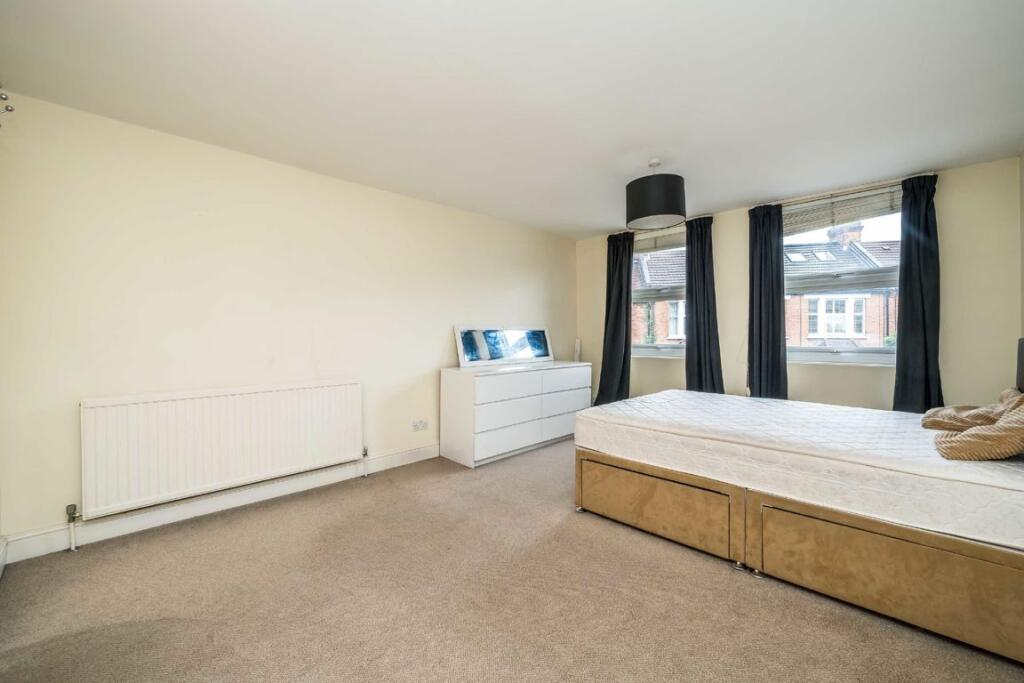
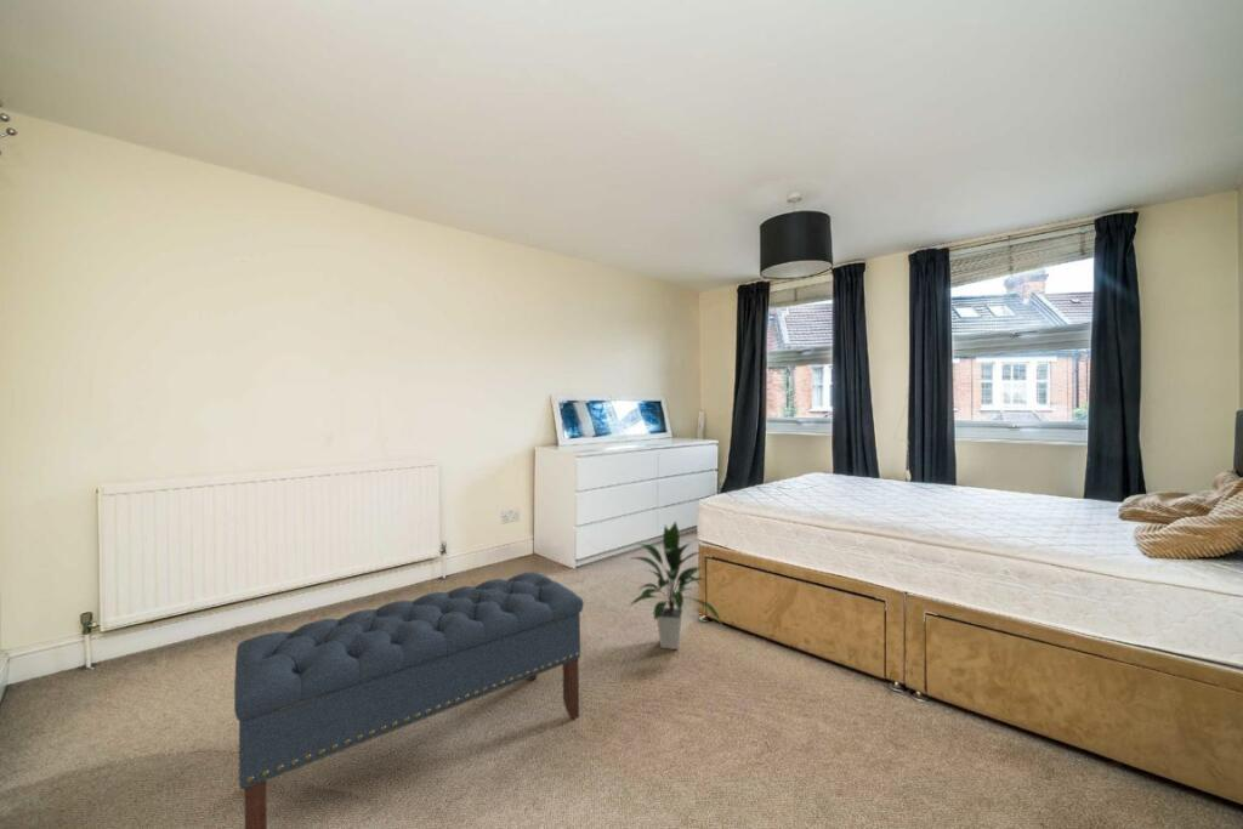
+ indoor plant [628,519,723,651]
+ bench [233,570,585,829]
